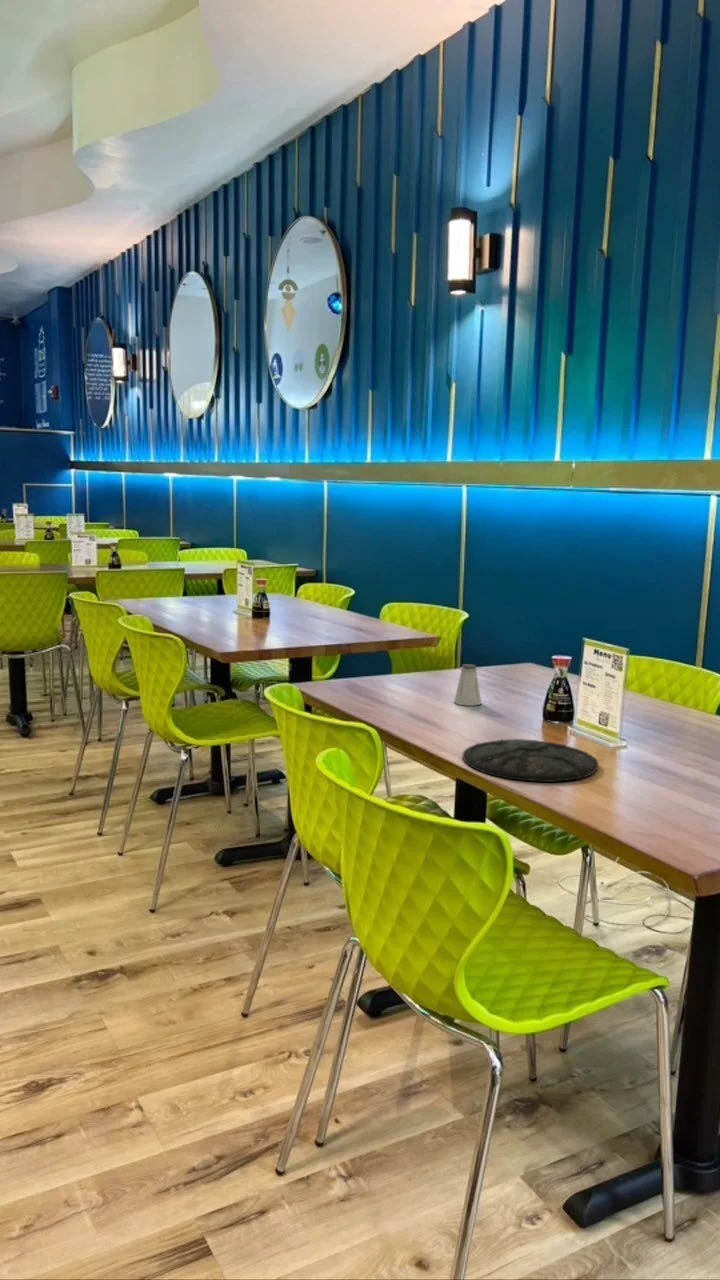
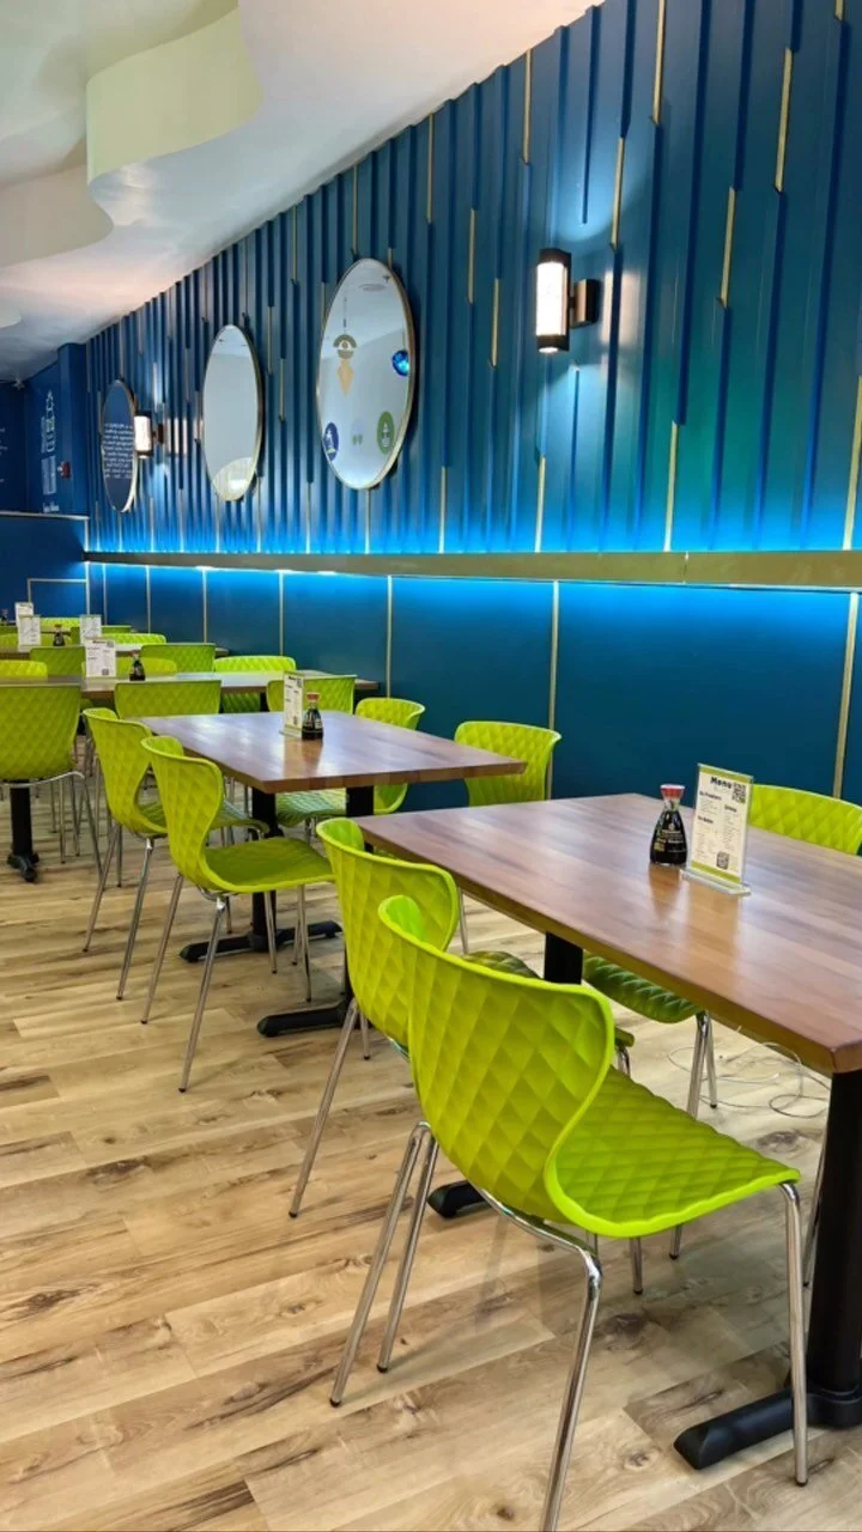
- saltshaker [453,663,482,707]
- plate [462,738,599,783]
